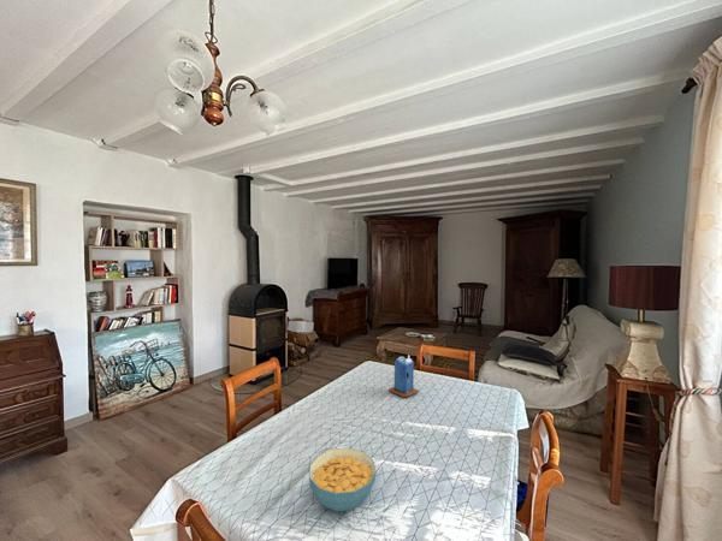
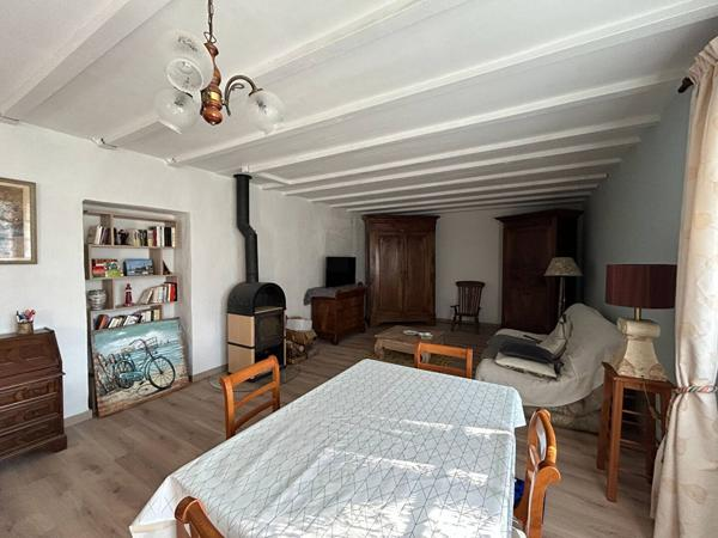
- cereal bowl [308,447,378,512]
- candle [387,355,420,398]
